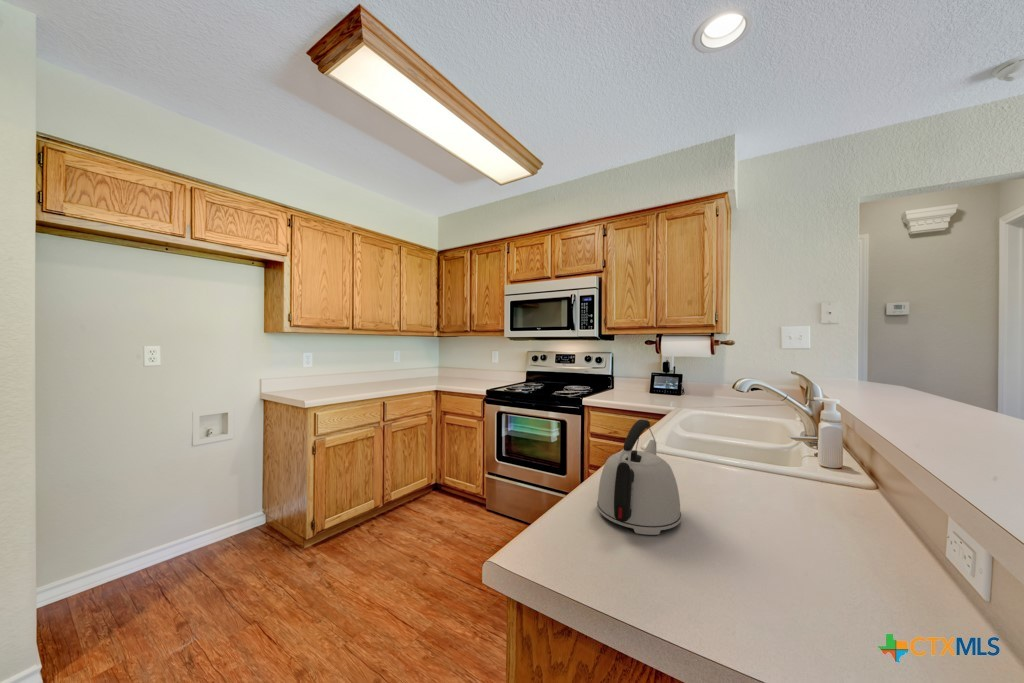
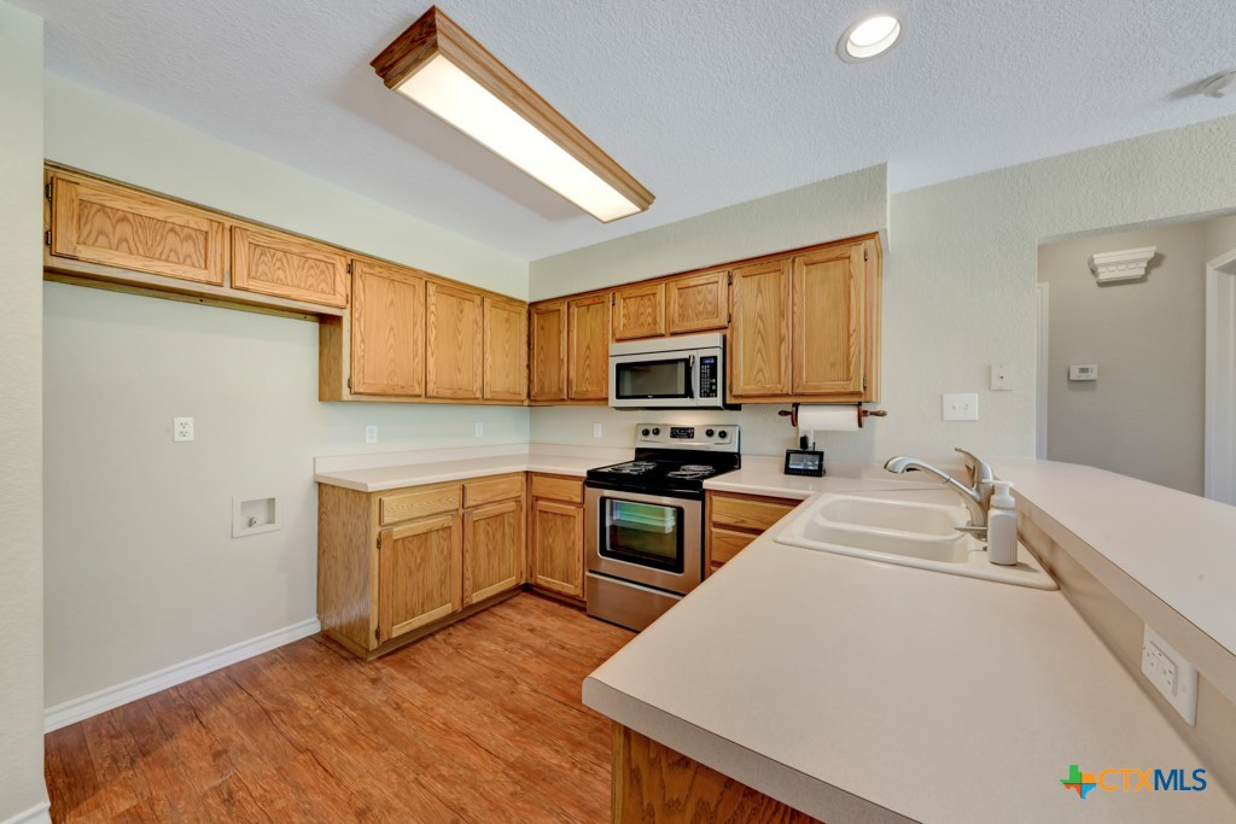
- kettle [596,418,682,536]
